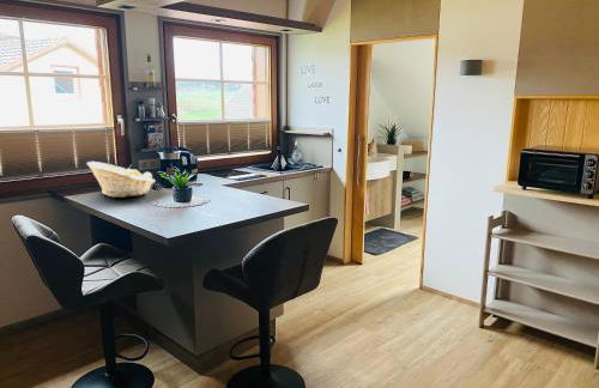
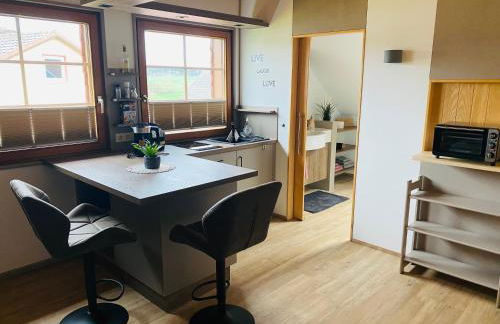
- fruit basket [85,160,157,199]
